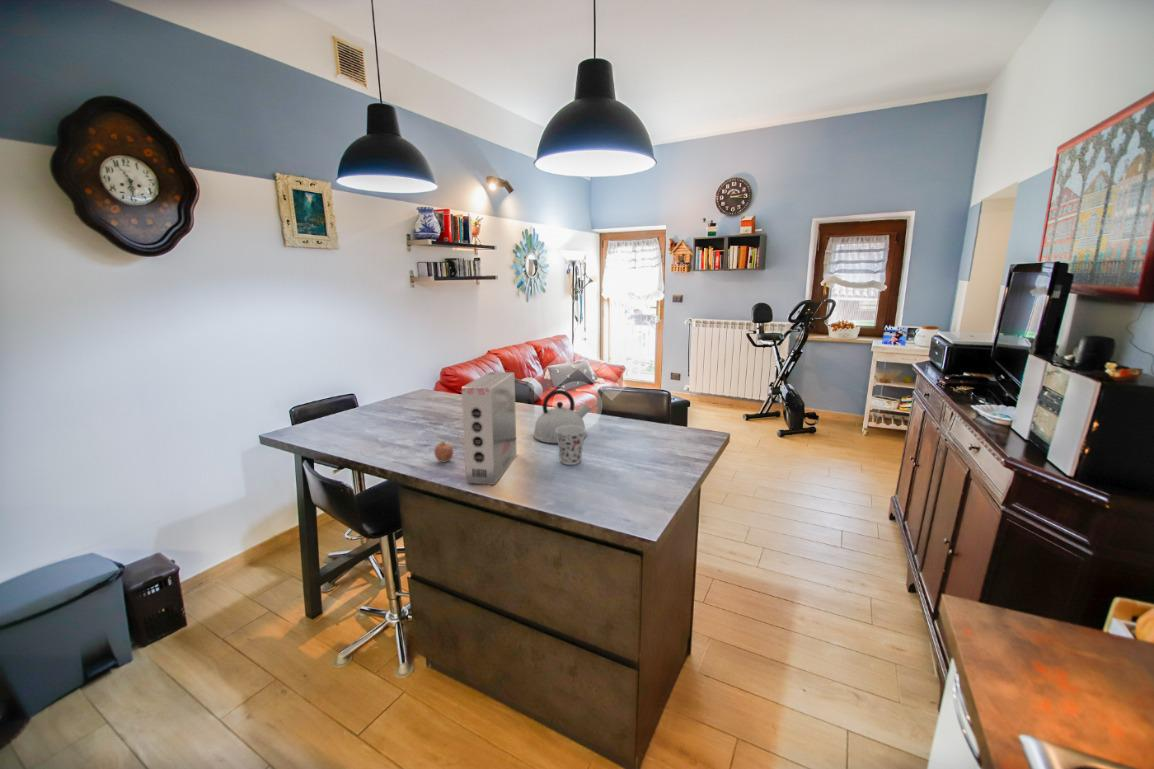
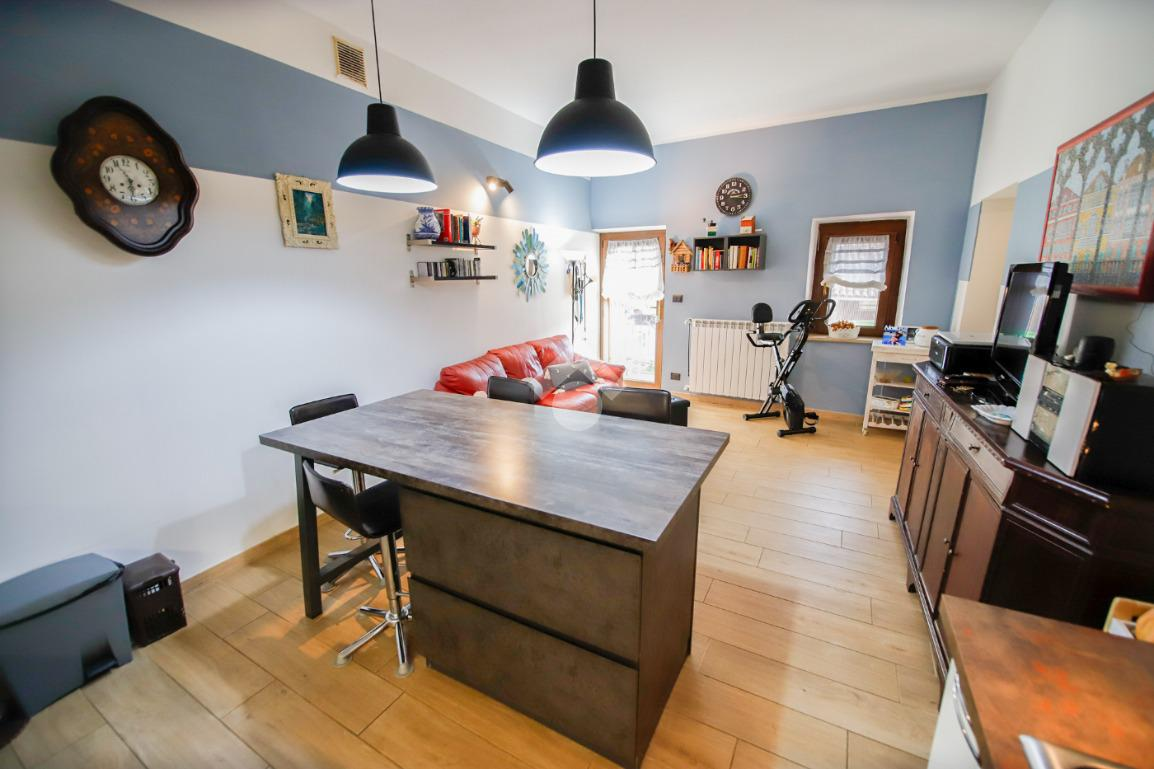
- fruit [433,437,454,463]
- cereal box [461,371,518,486]
- kettle [532,389,592,444]
- cup [556,425,586,466]
